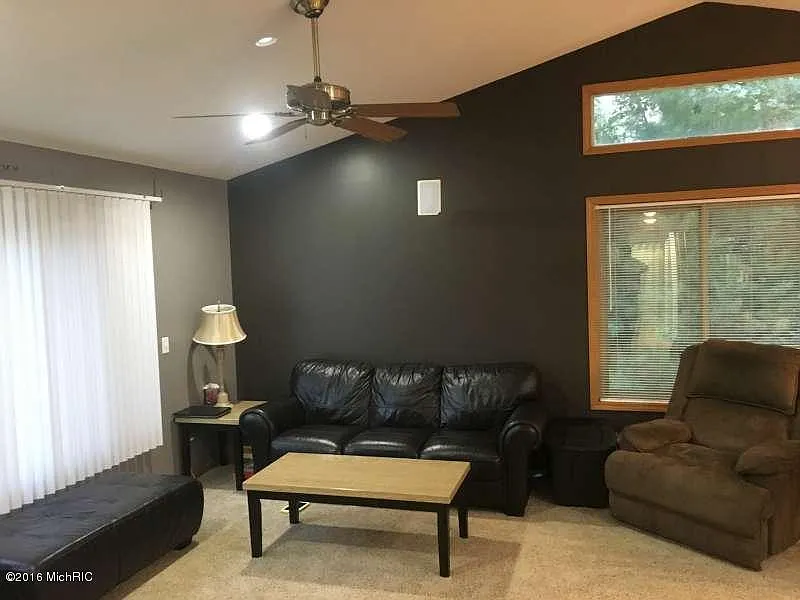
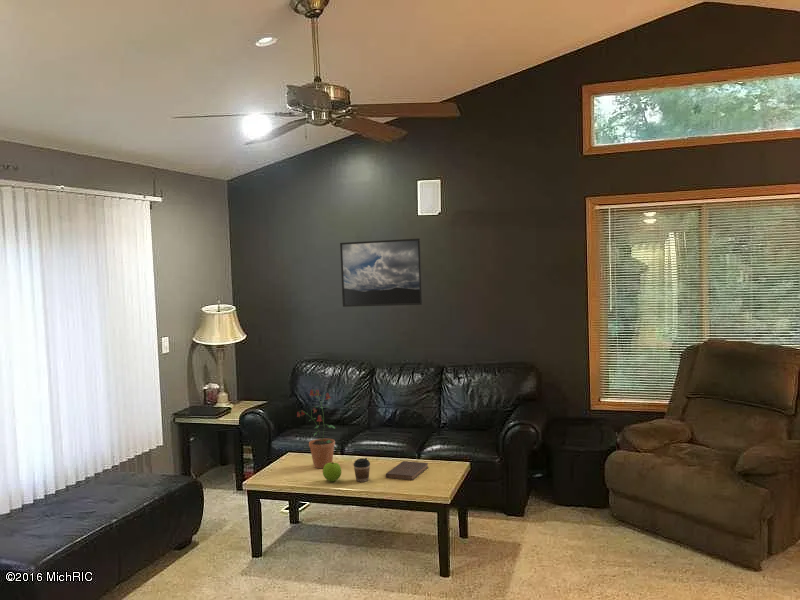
+ apple [322,461,342,482]
+ coffee cup [353,457,371,483]
+ potted plant [296,388,336,469]
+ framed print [339,237,424,308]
+ book [385,460,429,481]
